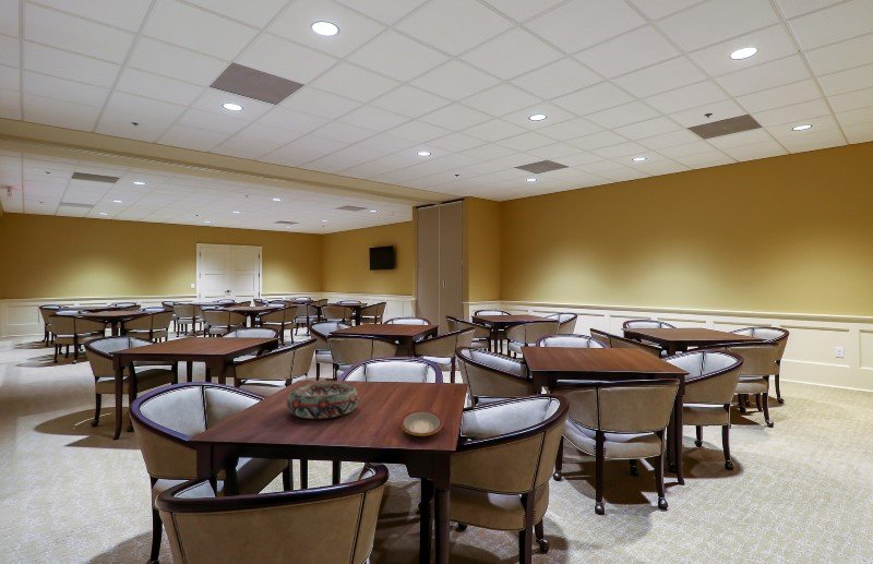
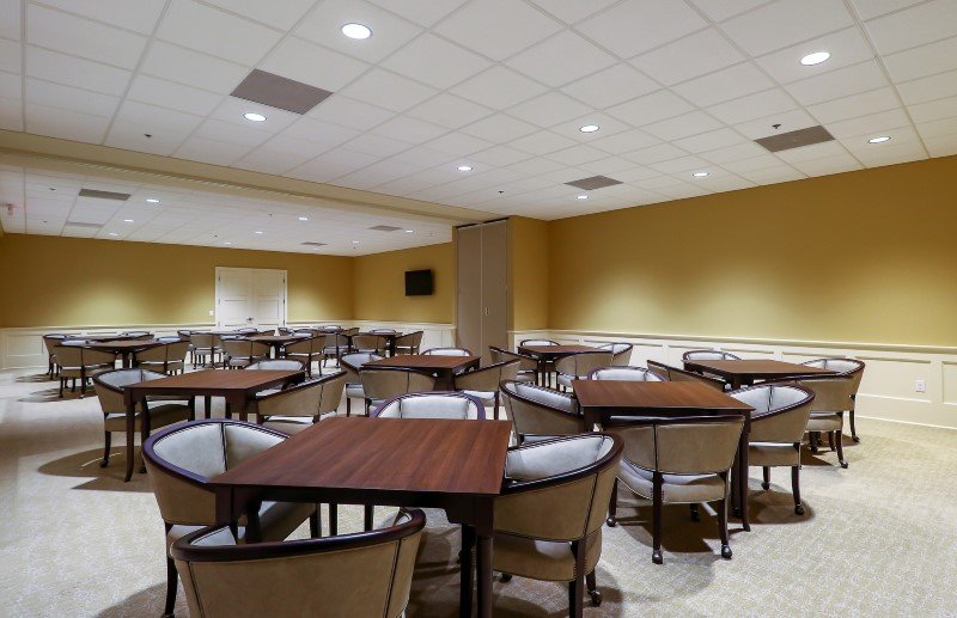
- decorative bowl [286,382,360,420]
- plate [399,409,444,437]
